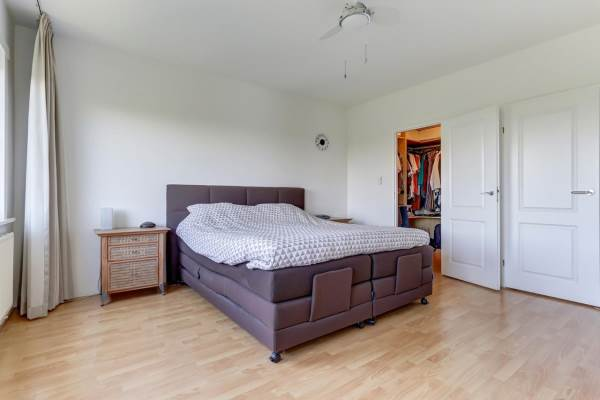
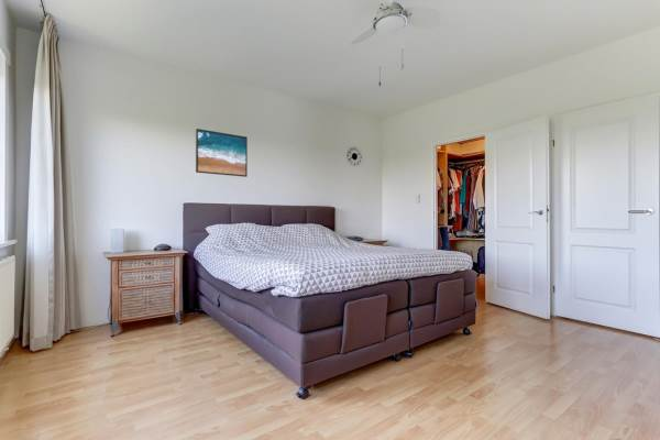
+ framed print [195,128,249,178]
